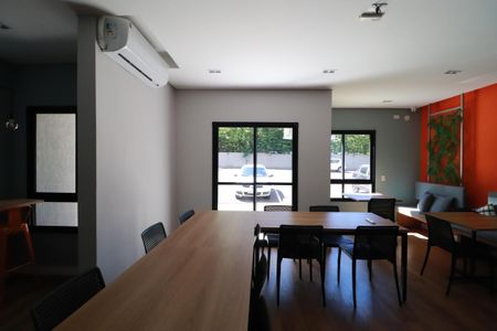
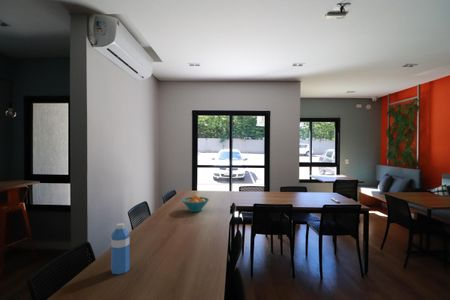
+ water bottle [110,222,131,275]
+ fruit bowl [181,194,210,213]
